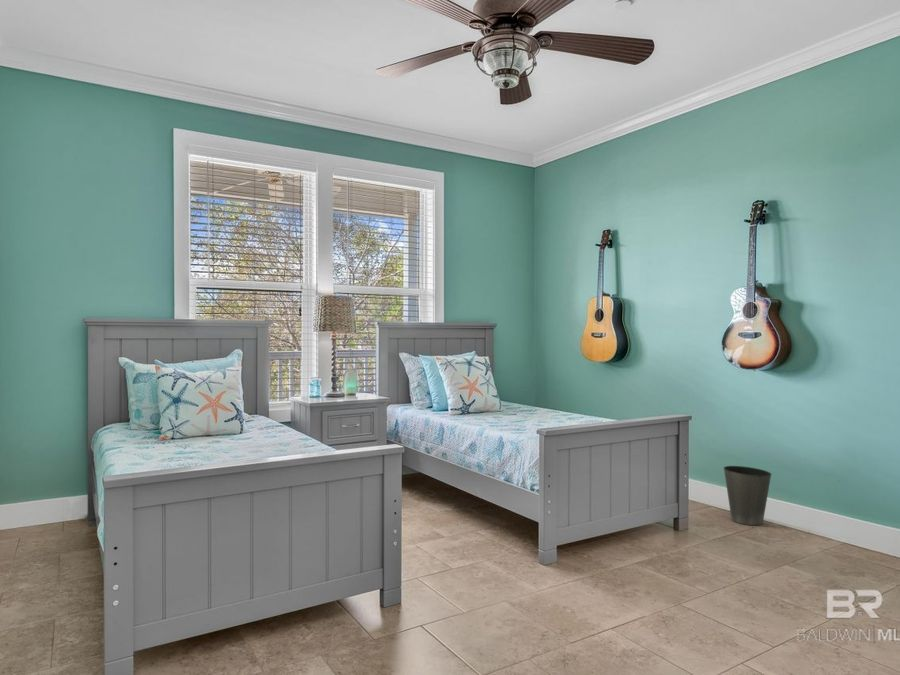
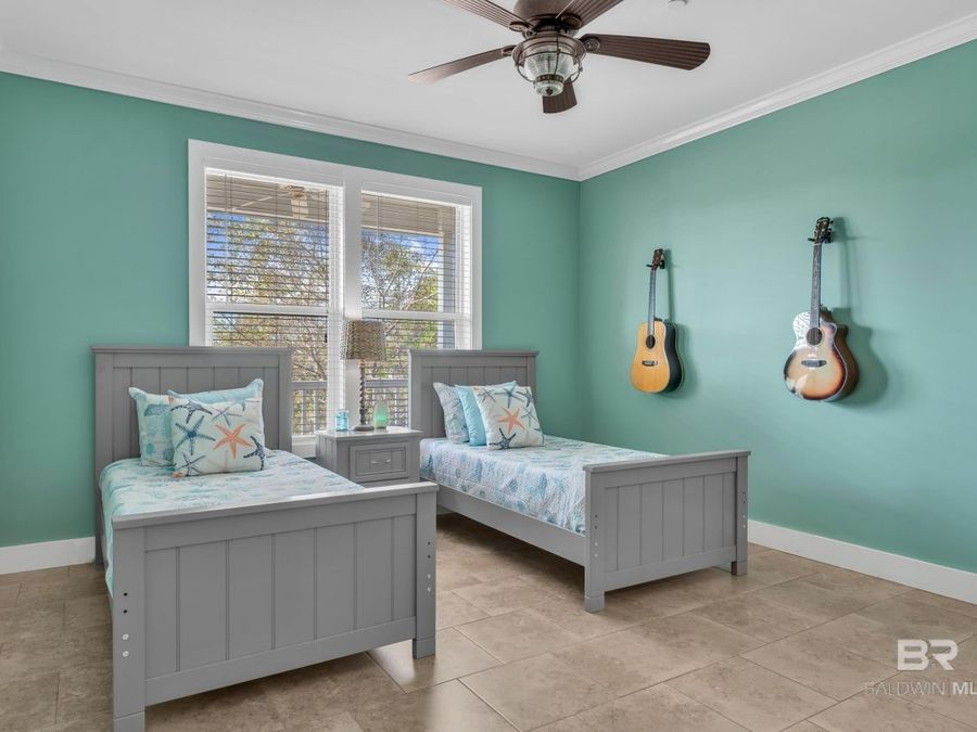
- waste basket [723,465,773,526]
